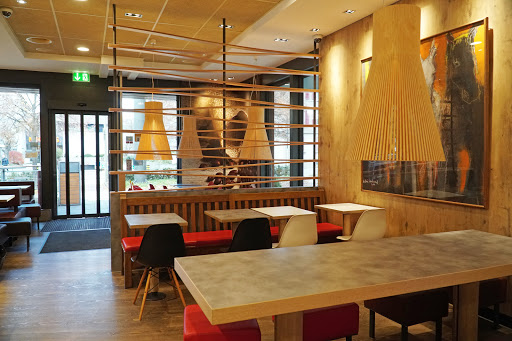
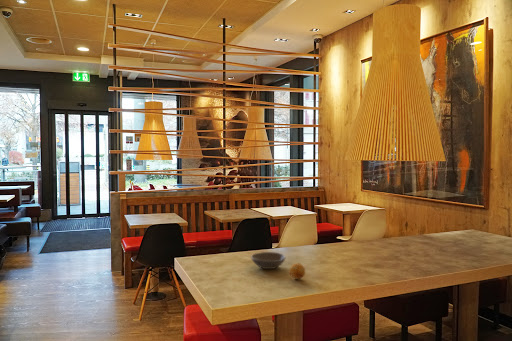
+ soup bowl [250,251,287,270]
+ fruit [288,262,306,280]
